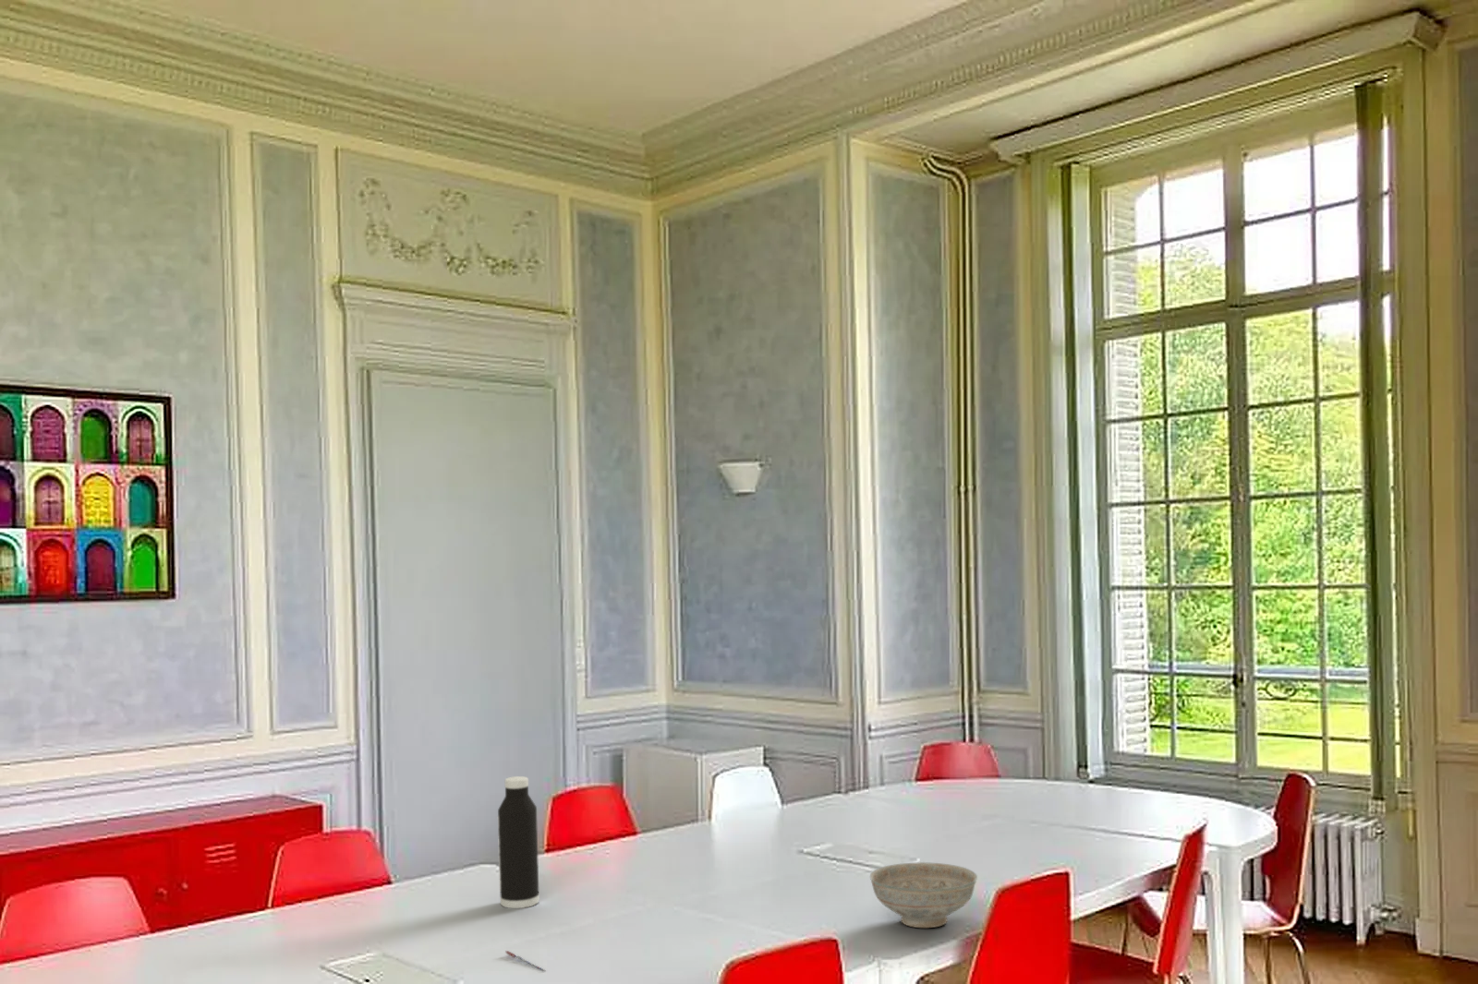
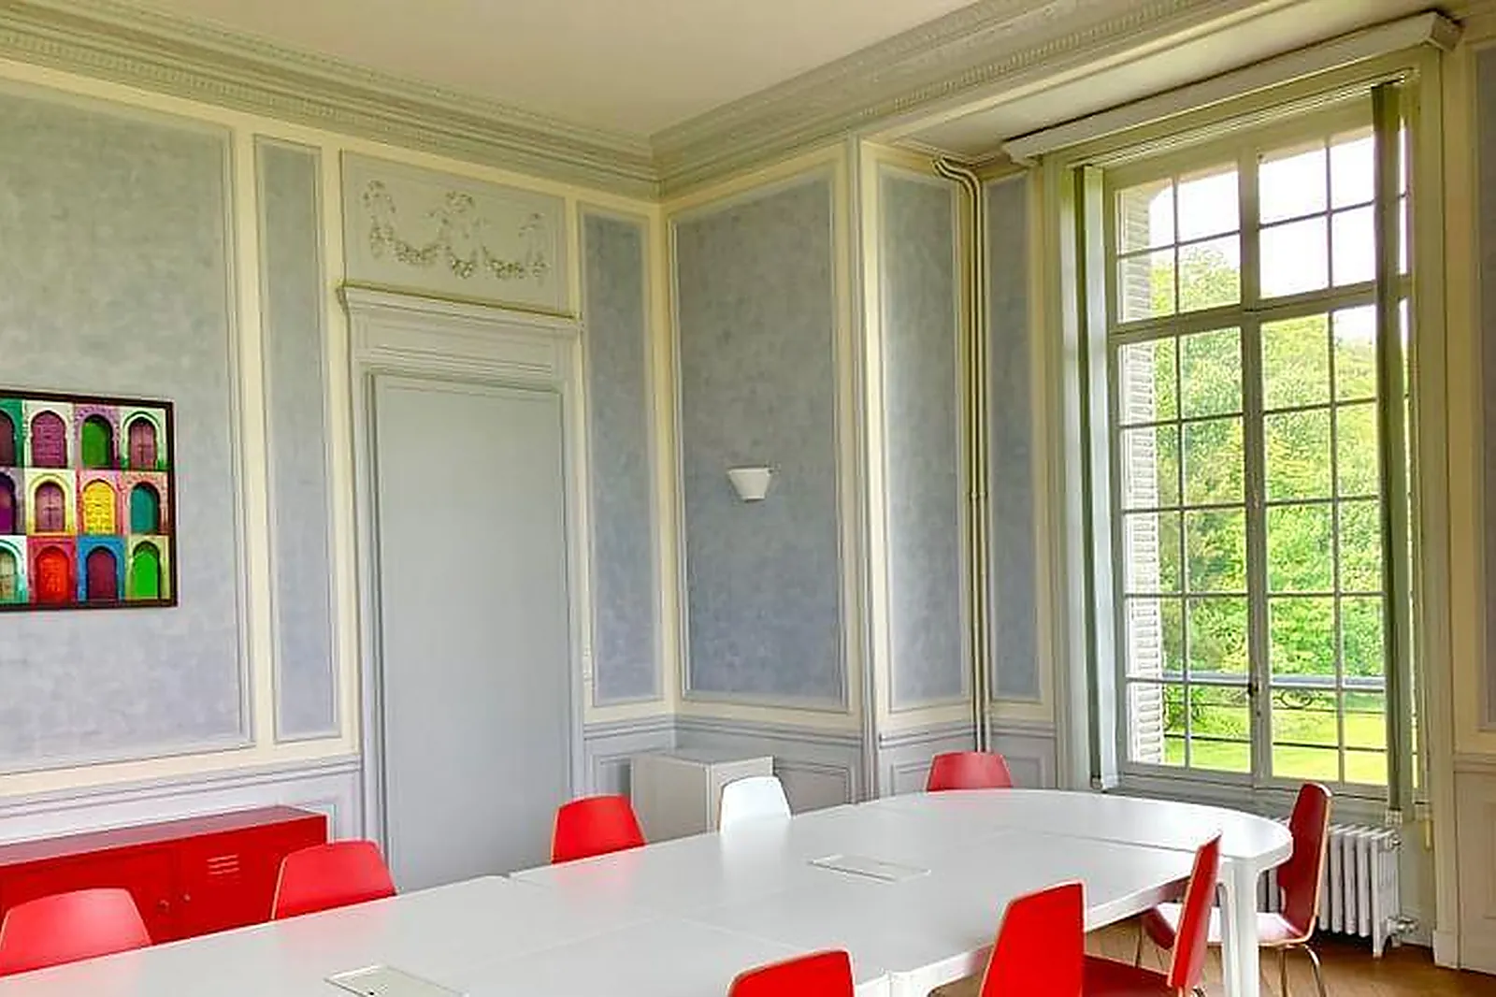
- water bottle [497,775,541,909]
- decorative bowl [869,861,978,929]
- pen [504,950,546,972]
